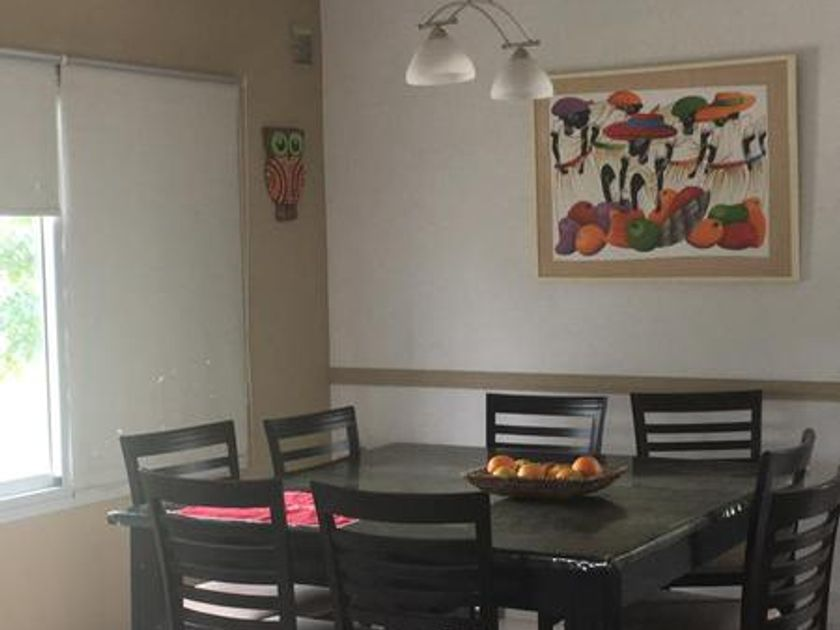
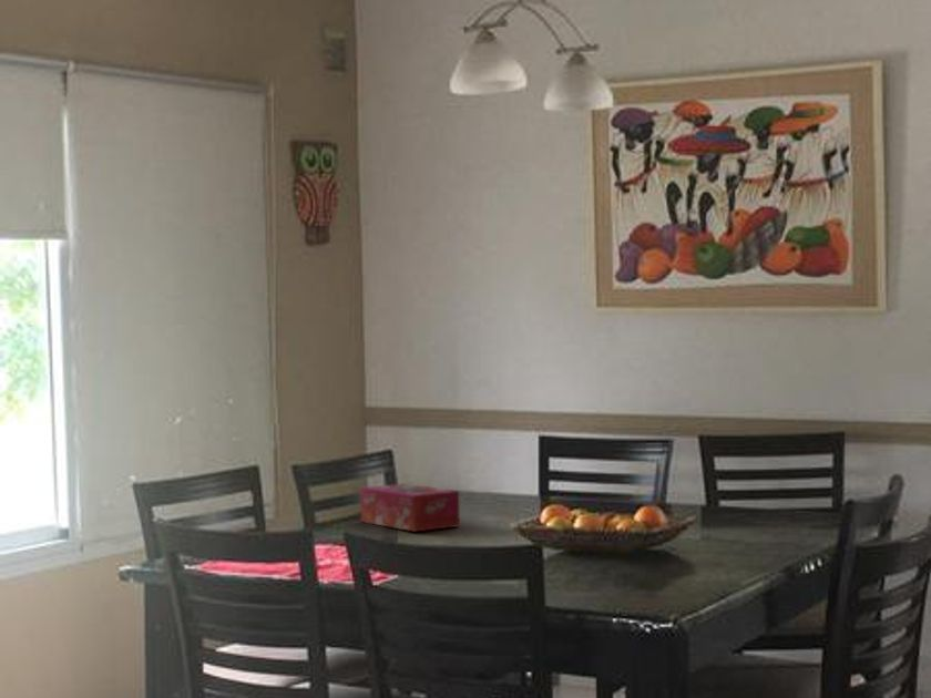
+ tissue box [359,483,461,533]
